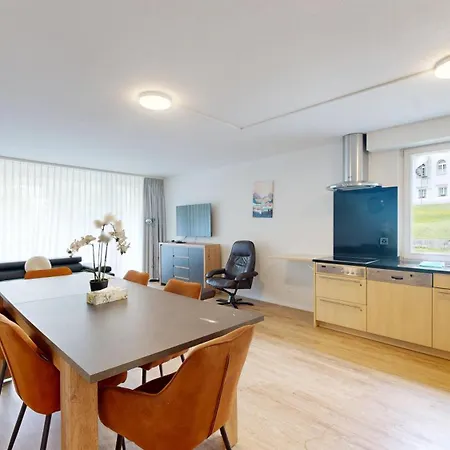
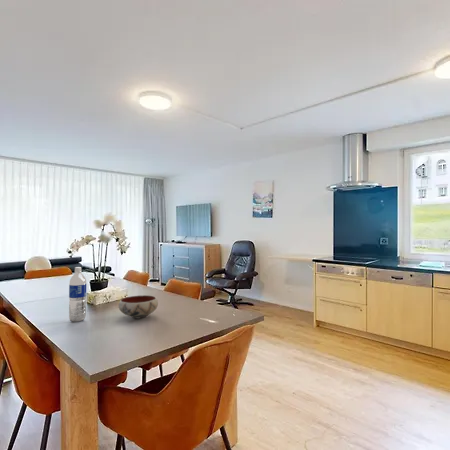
+ bowl [118,294,159,320]
+ water bottle [68,266,87,323]
